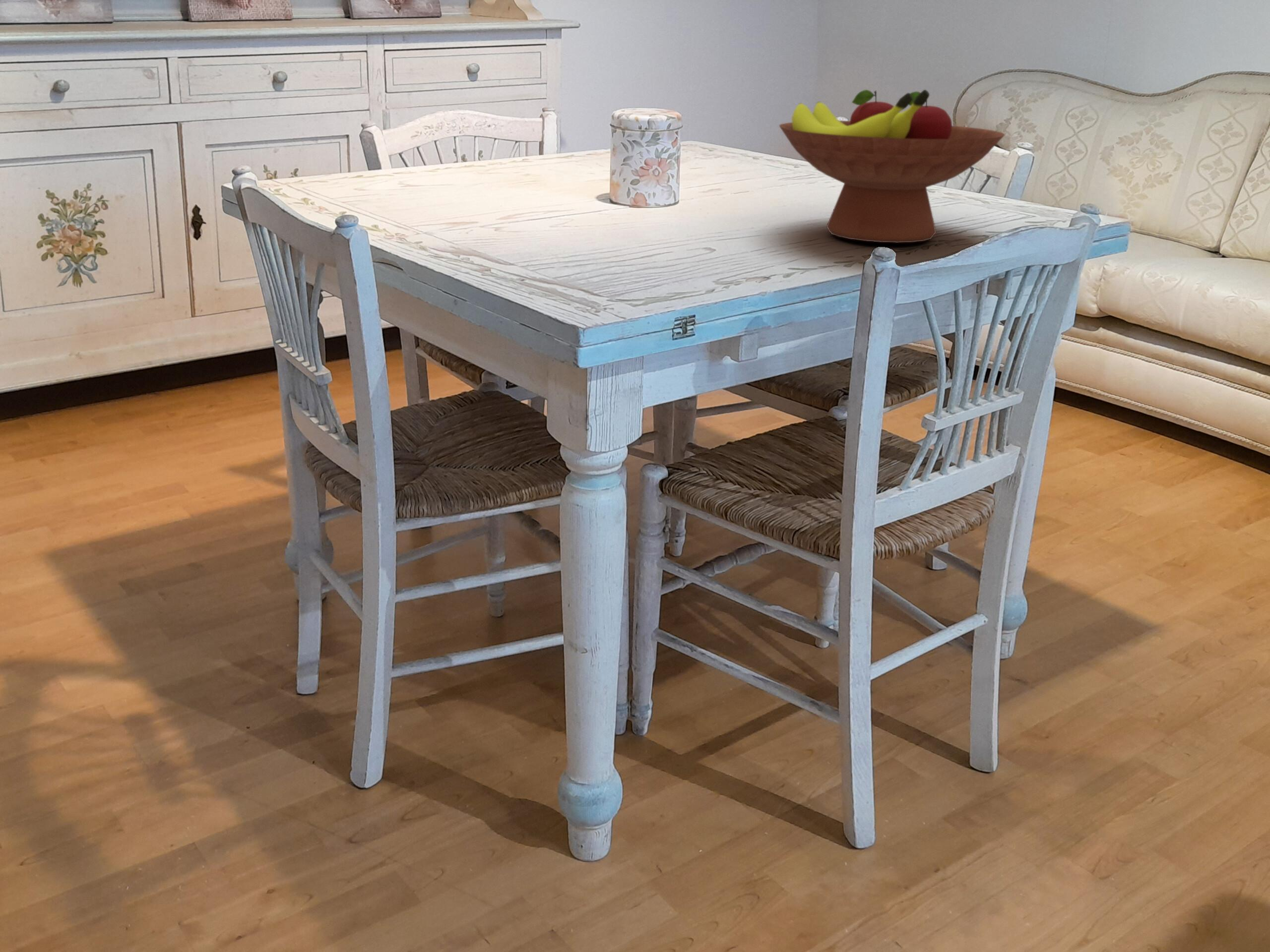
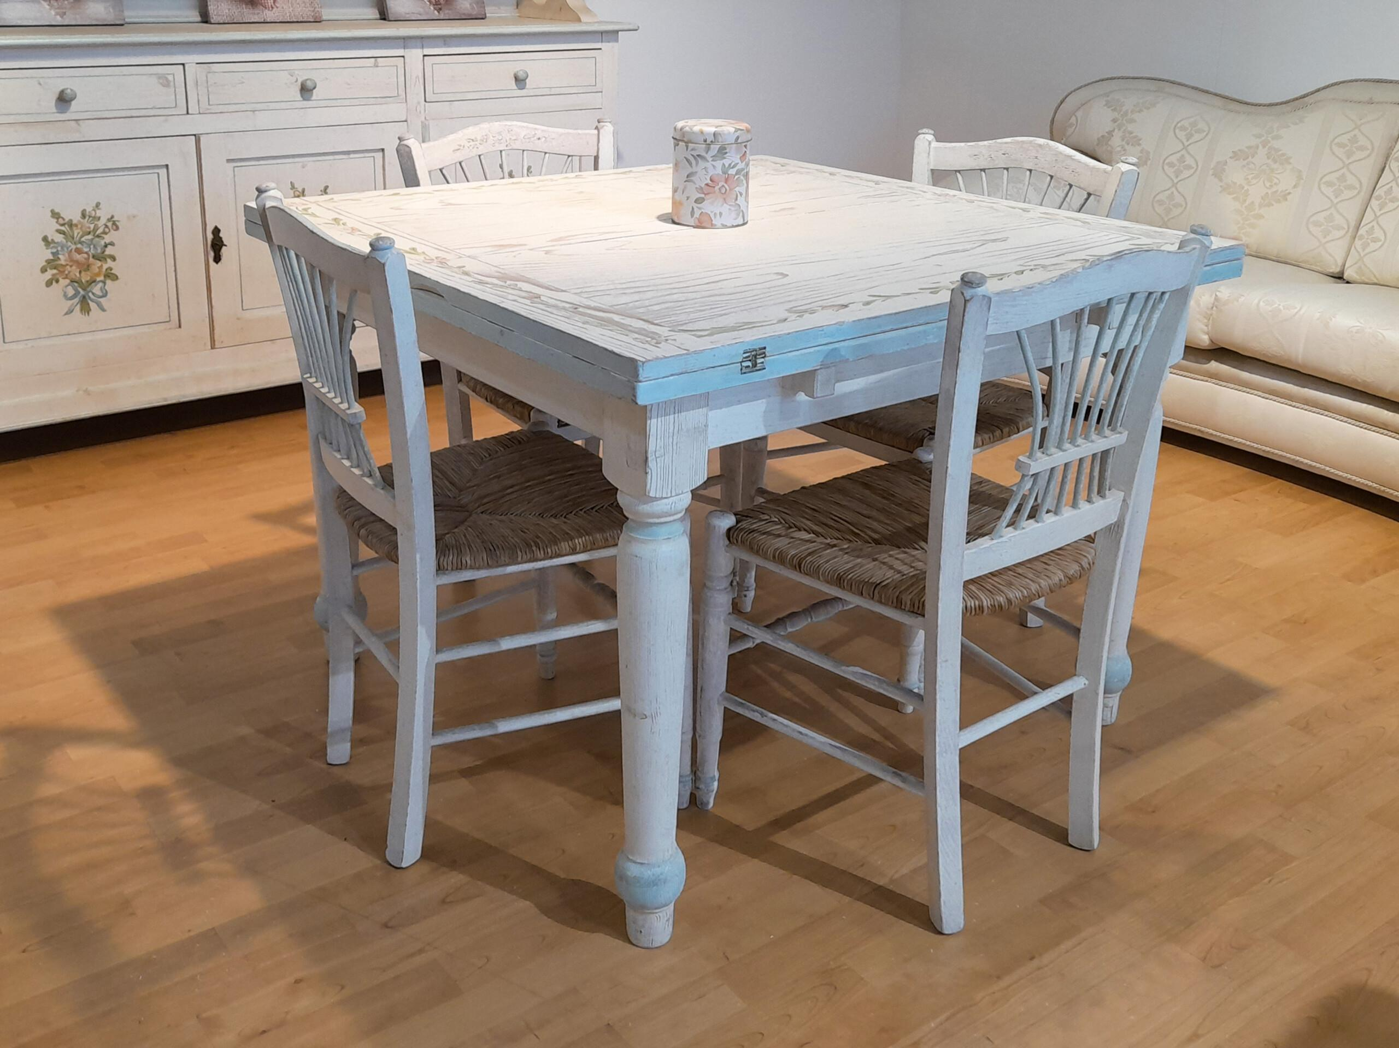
- fruit bowl [778,89,1005,243]
